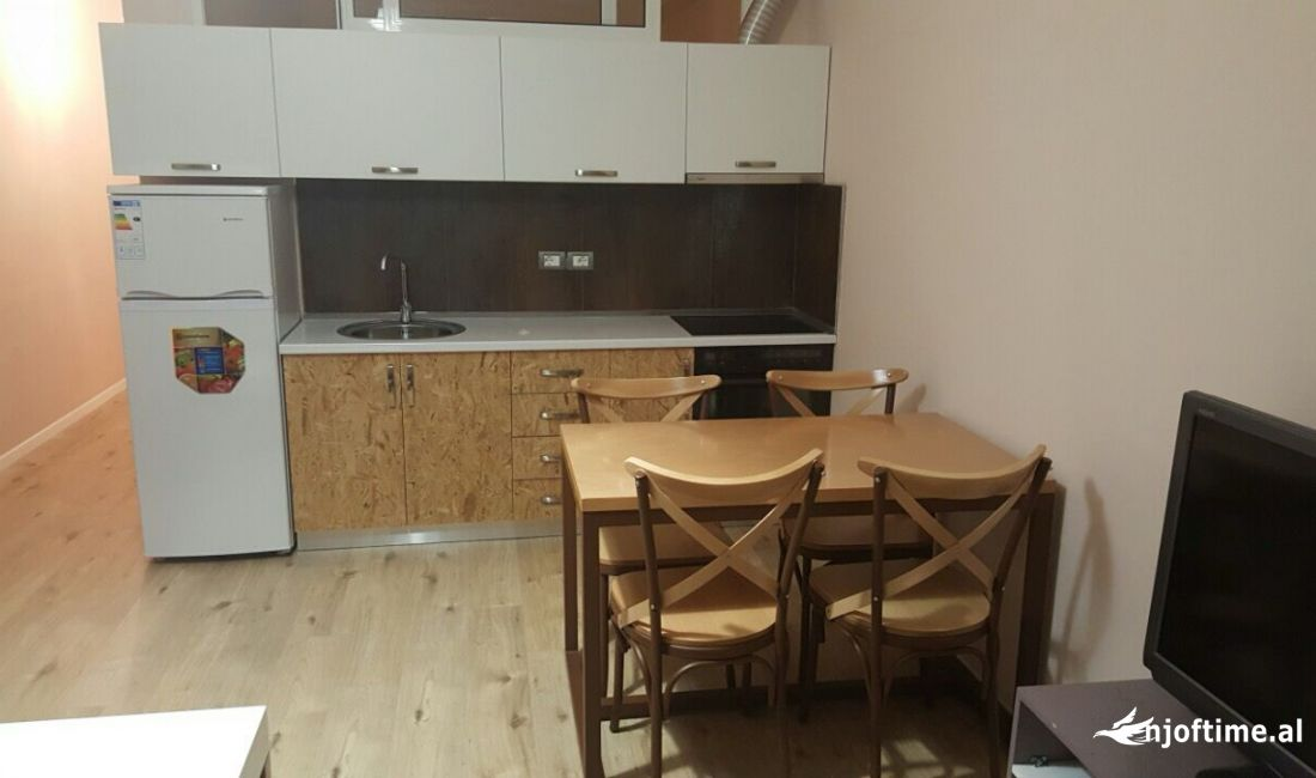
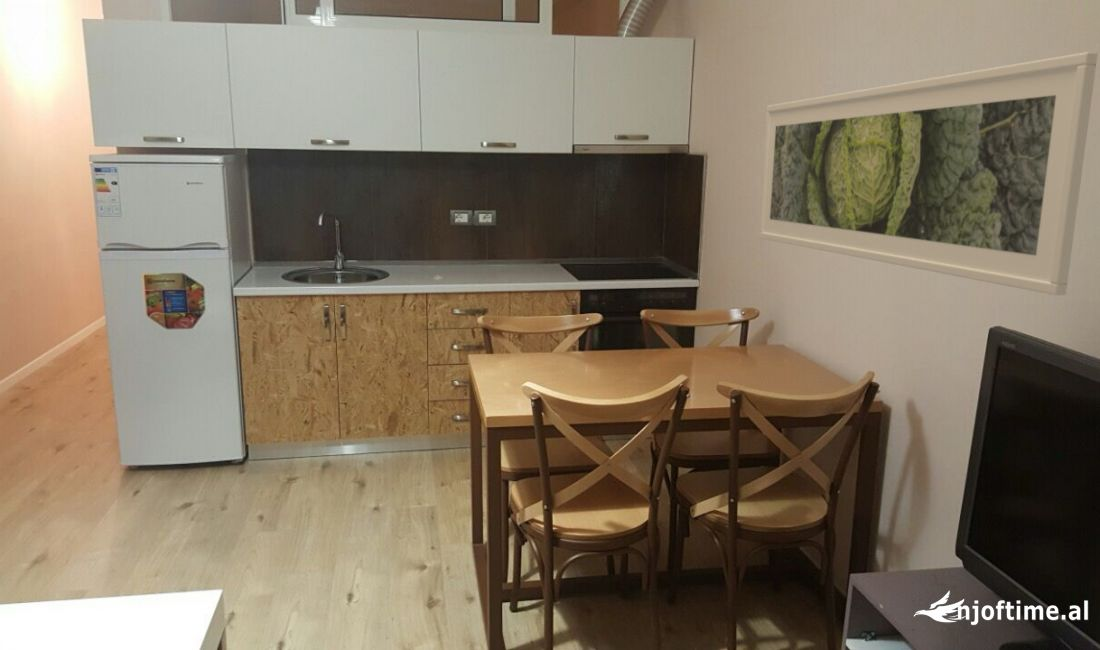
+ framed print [758,51,1098,296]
